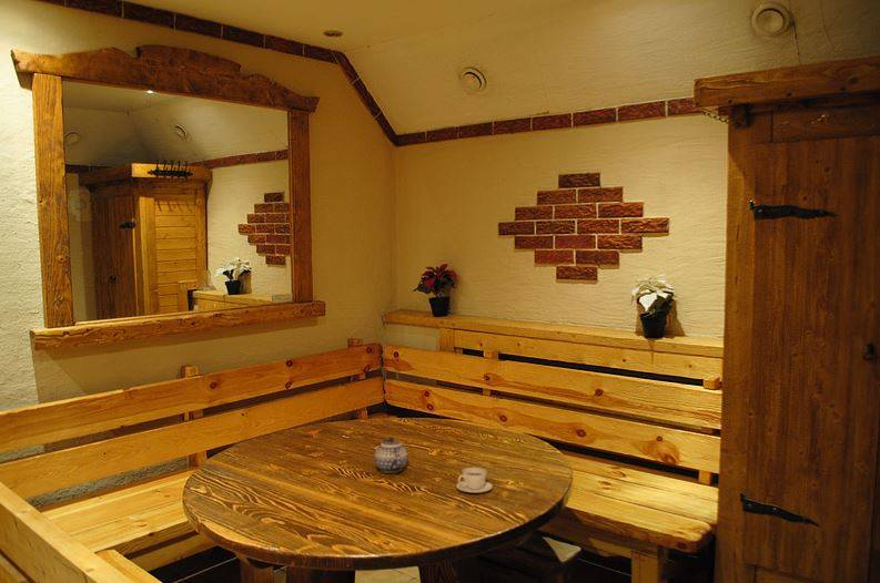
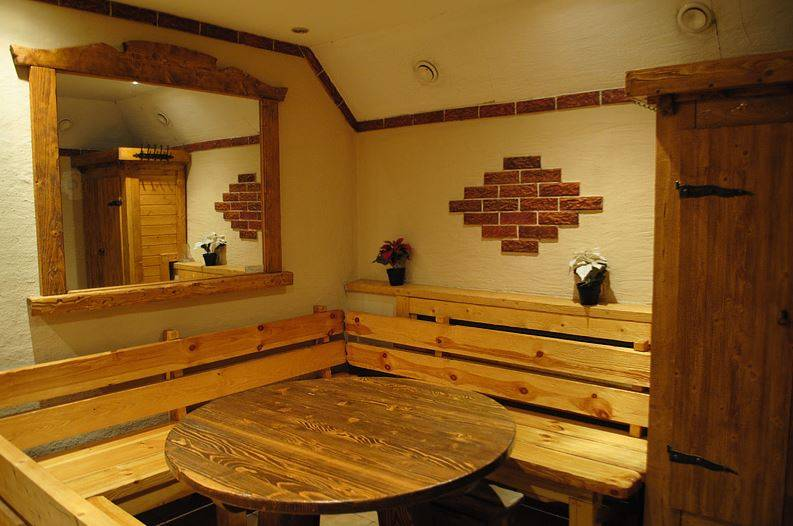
- teacup [455,467,494,493]
- teapot [373,437,408,474]
